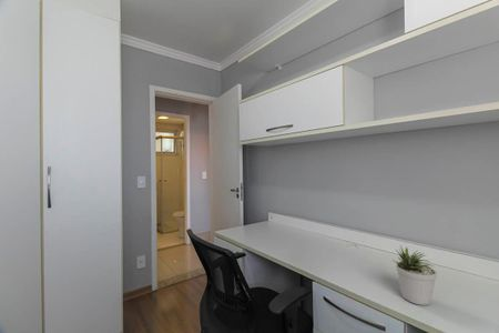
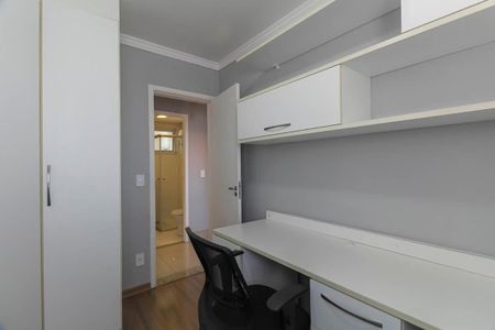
- potted plant [393,244,438,306]
